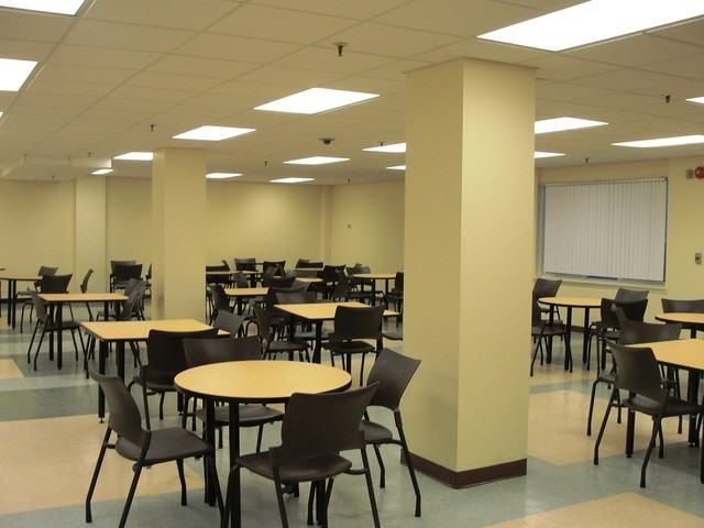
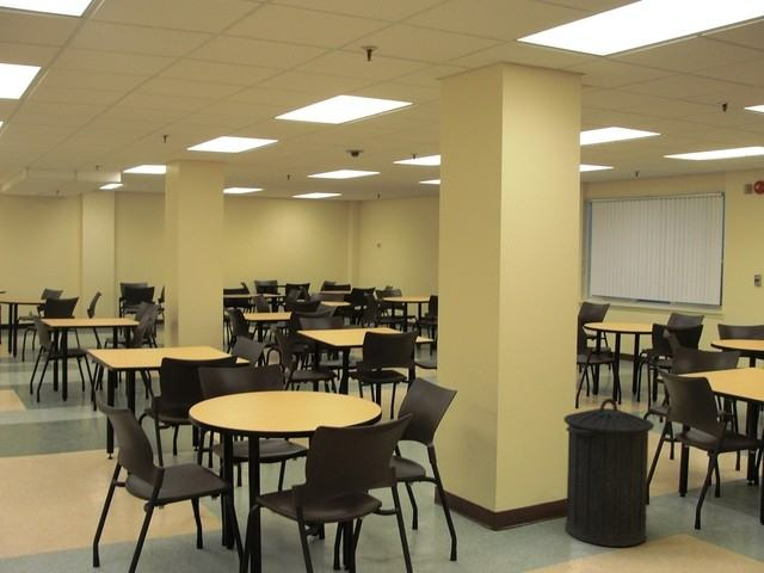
+ trash can [562,398,655,548]
